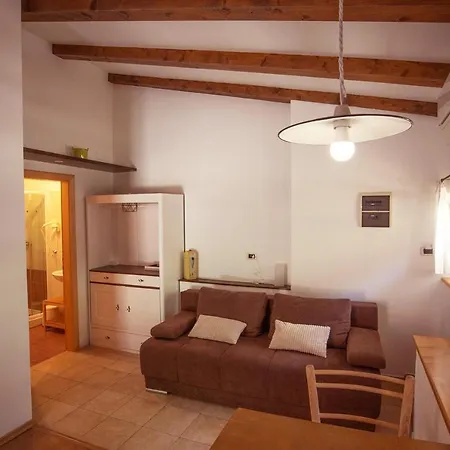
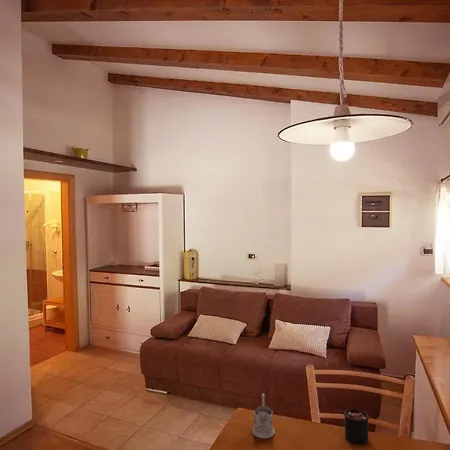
+ tea glass holder [252,393,275,439]
+ candle [343,399,370,445]
